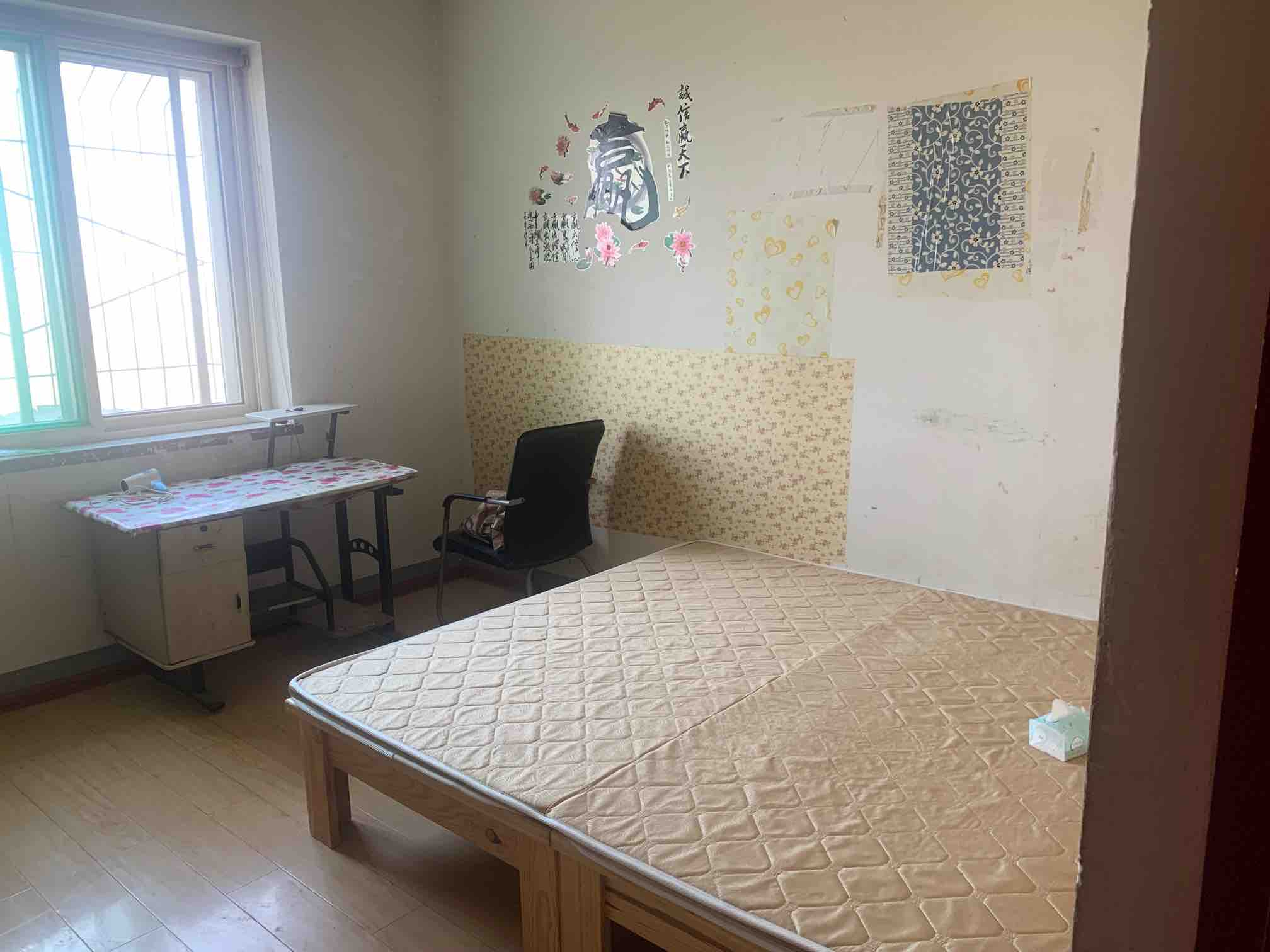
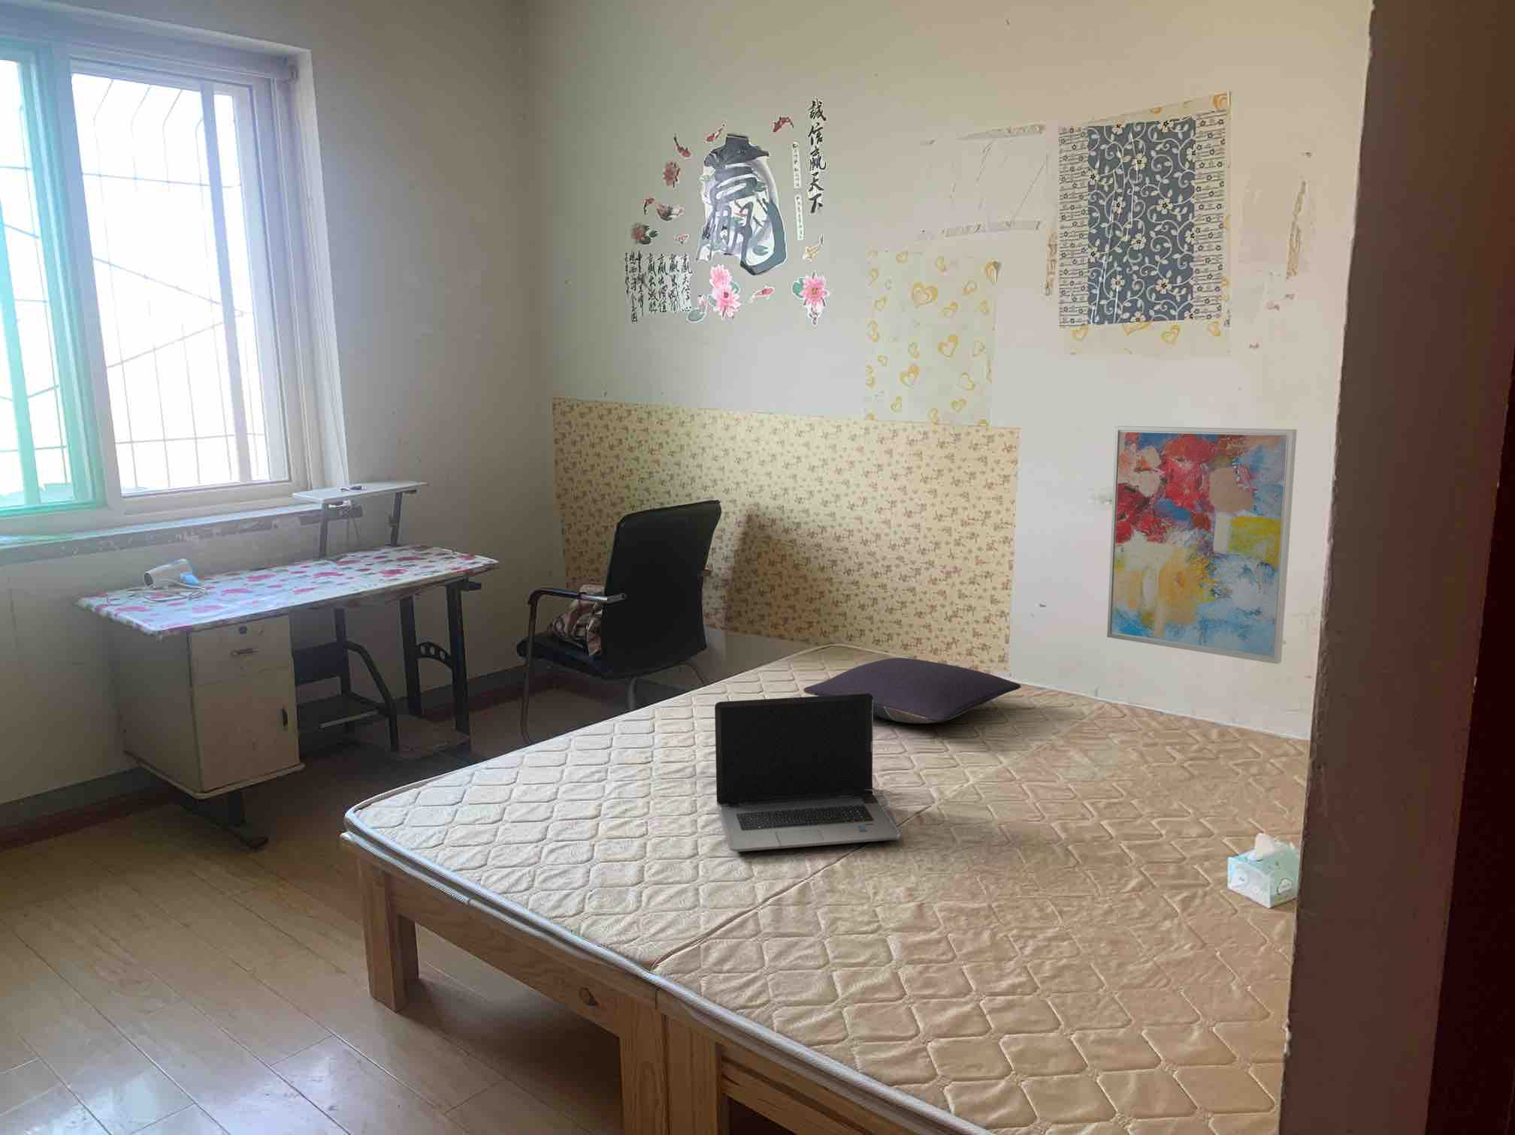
+ laptop computer [713,694,902,852]
+ wall art [1106,426,1298,665]
+ pillow [803,657,1022,725]
